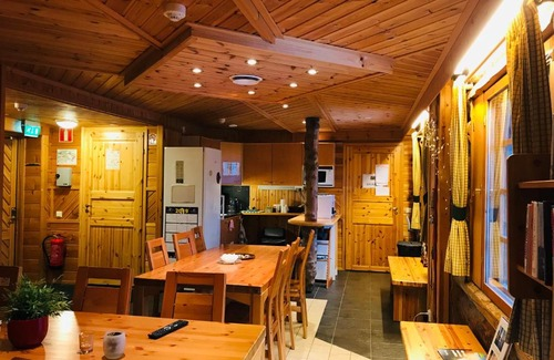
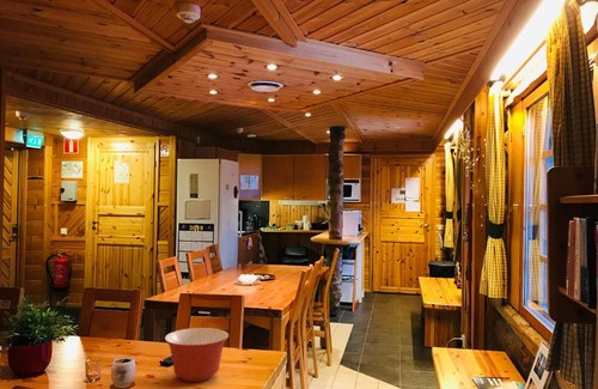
+ mixing bowl [164,327,230,383]
